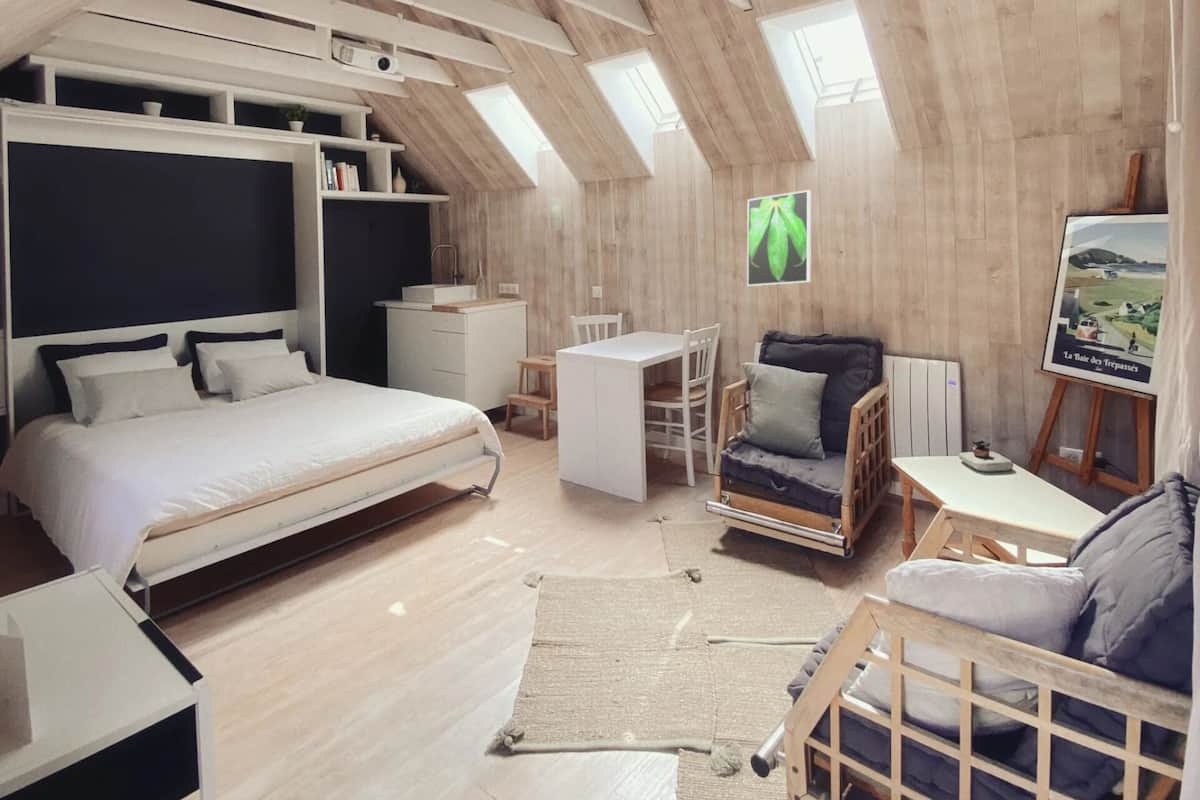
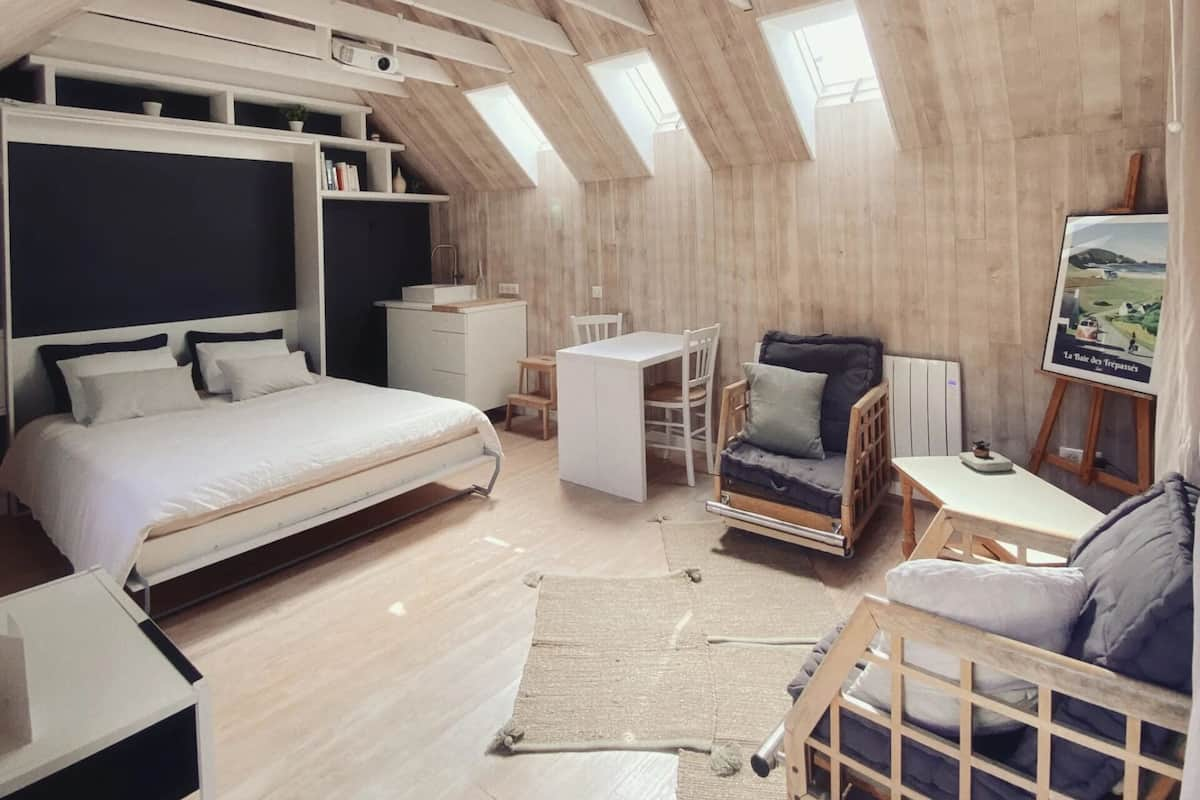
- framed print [746,189,812,287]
